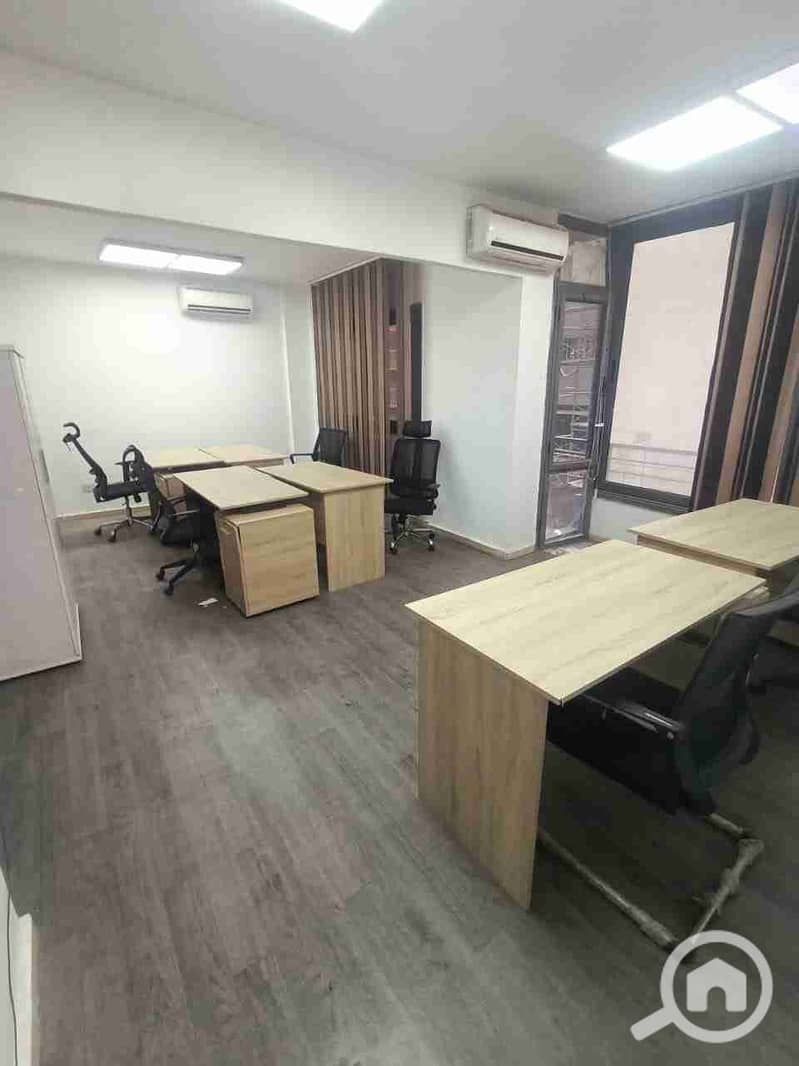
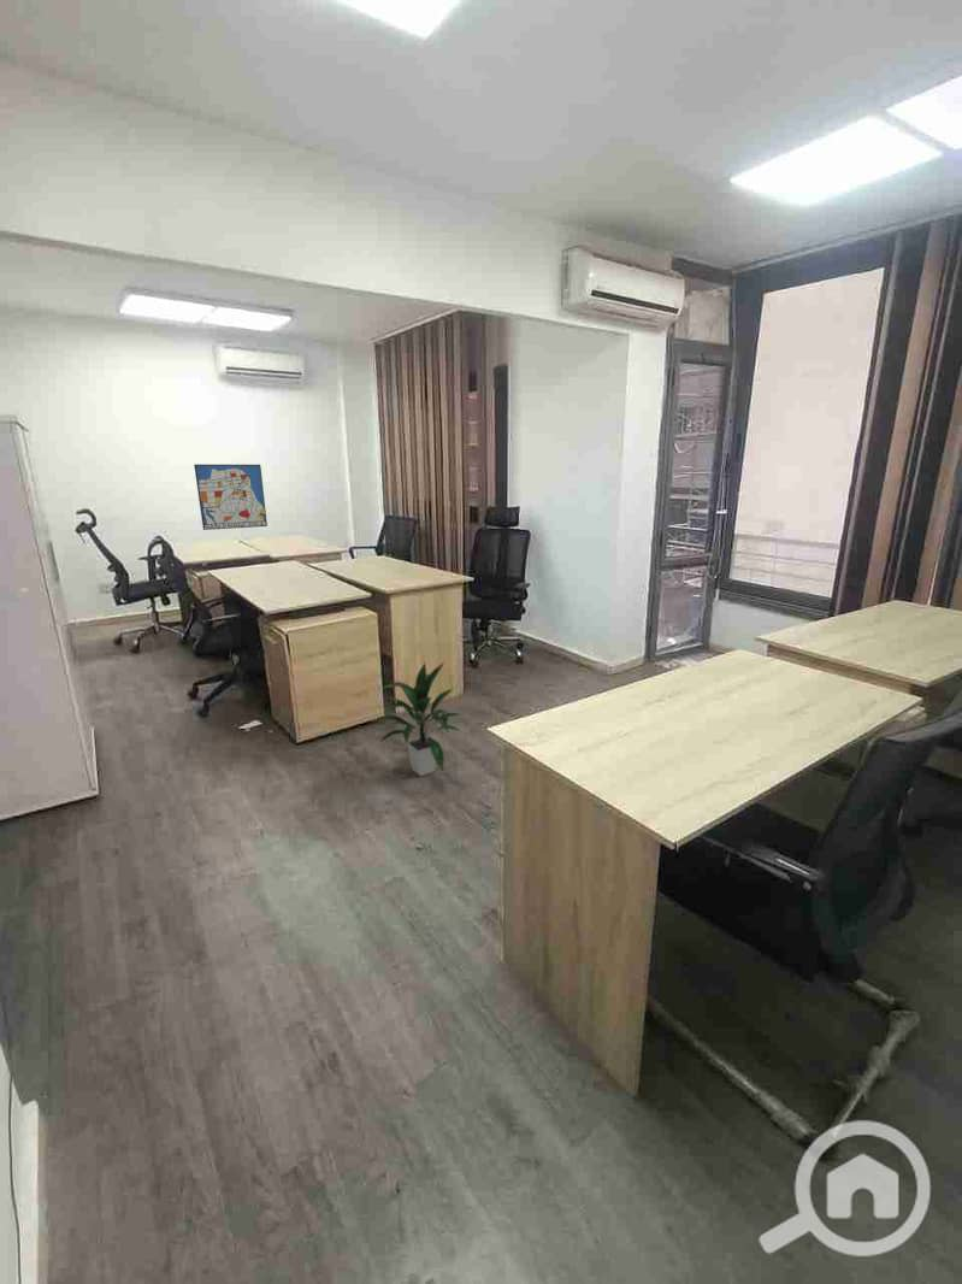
+ indoor plant [372,661,464,777]
+ wall art [193,464,268,531]
